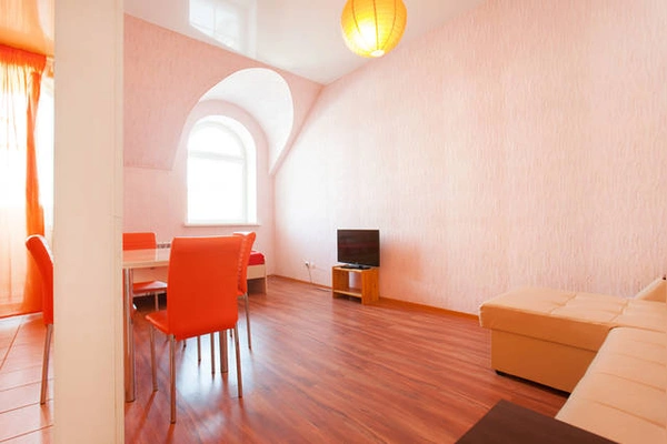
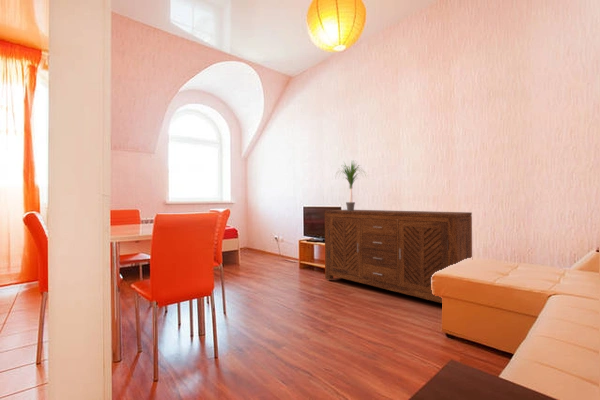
+ potted plant [334,160,369,211]
+ sideboard [324,209,473,304]
